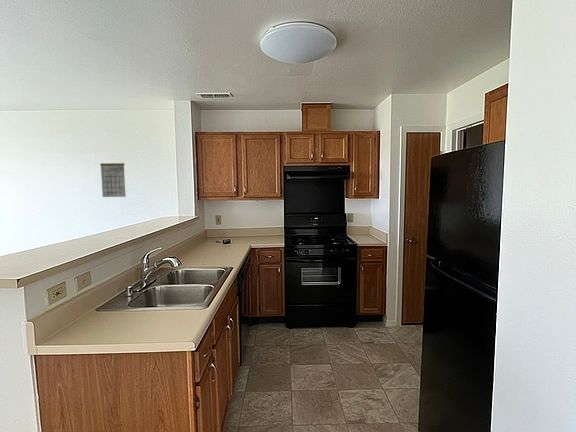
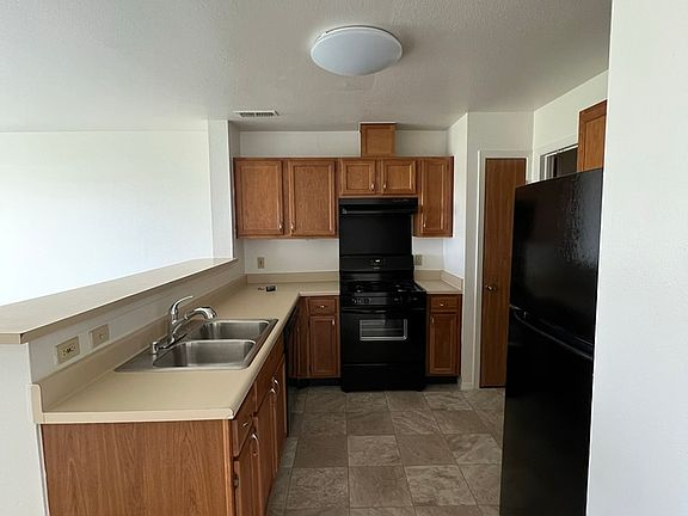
- calendar [99,155,126,198]
